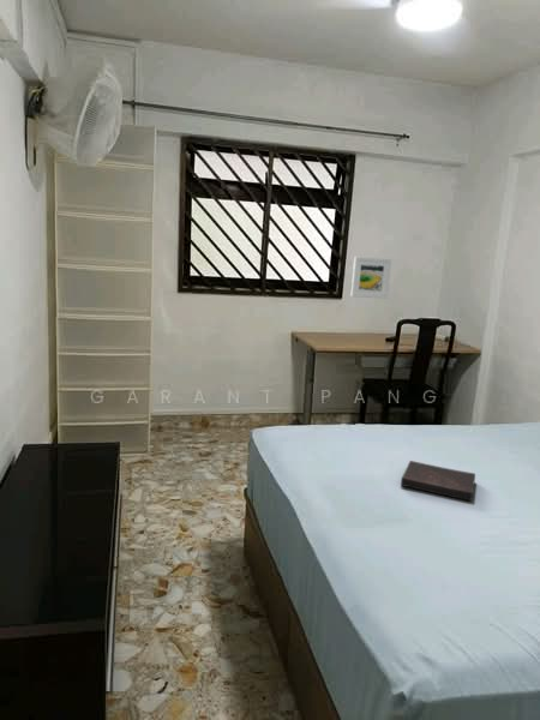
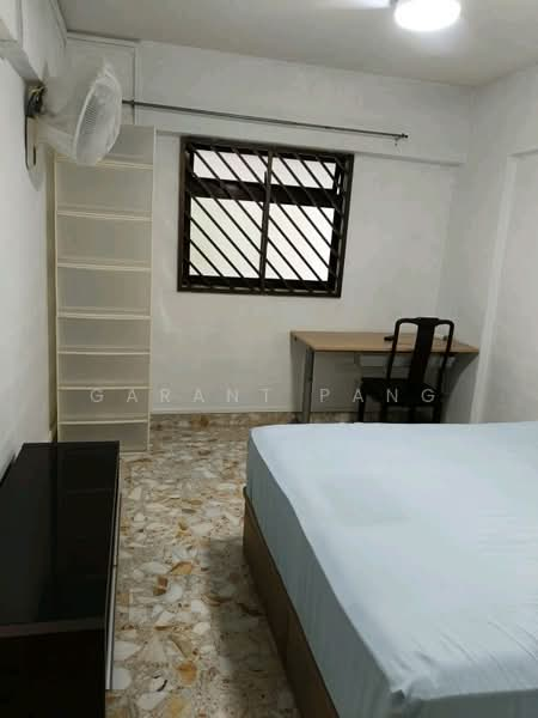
- book [400,460,476,503]
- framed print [349,256,392,300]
